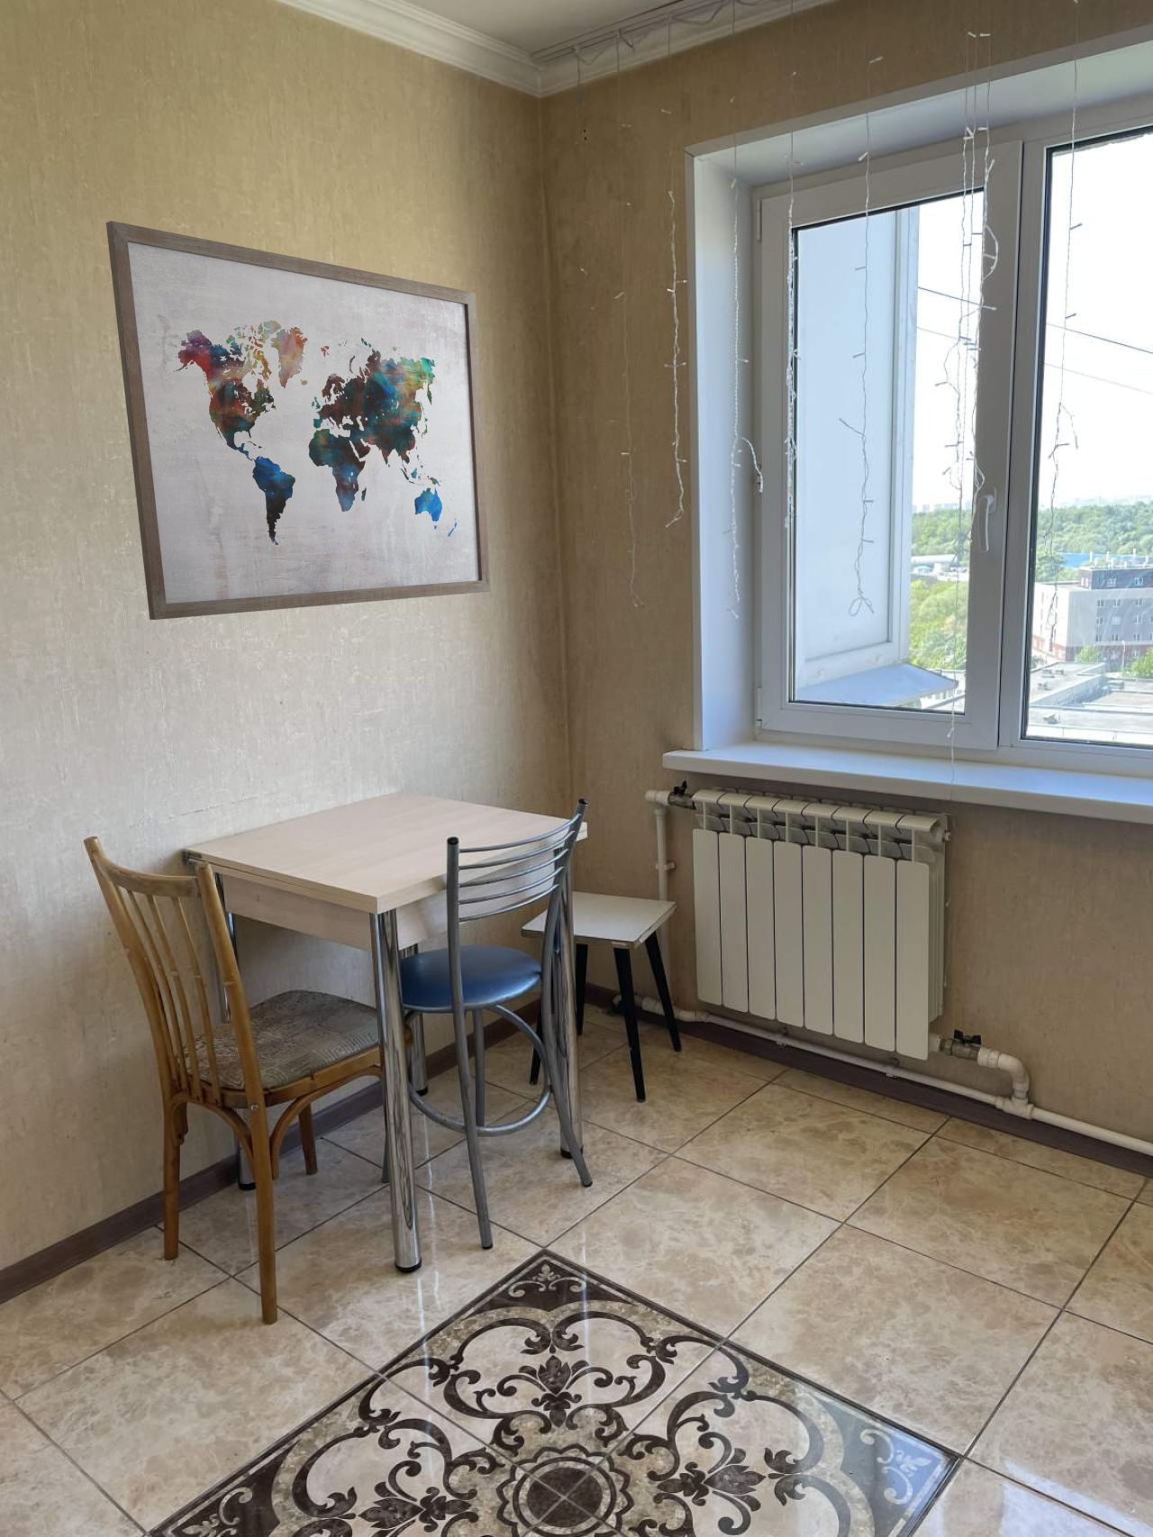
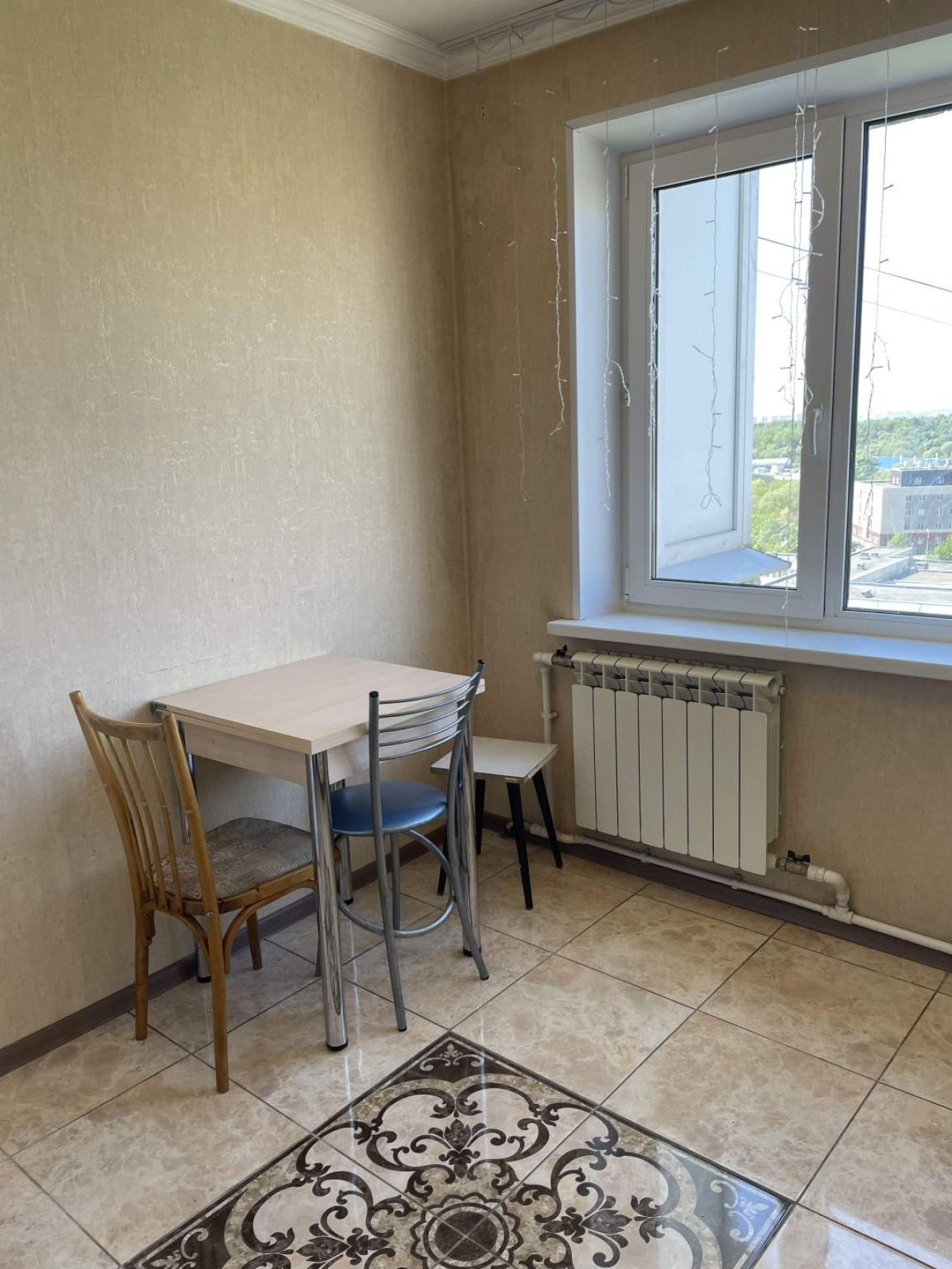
- wall art [105,219,492,621]
